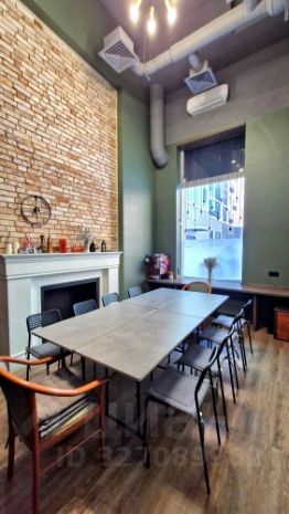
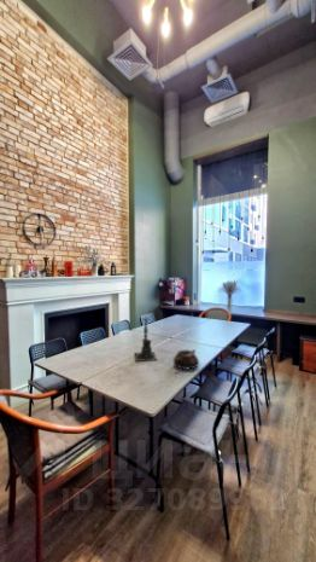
+ candle holder [134,317,158,363]
+ teapot [172,348,200,370]
